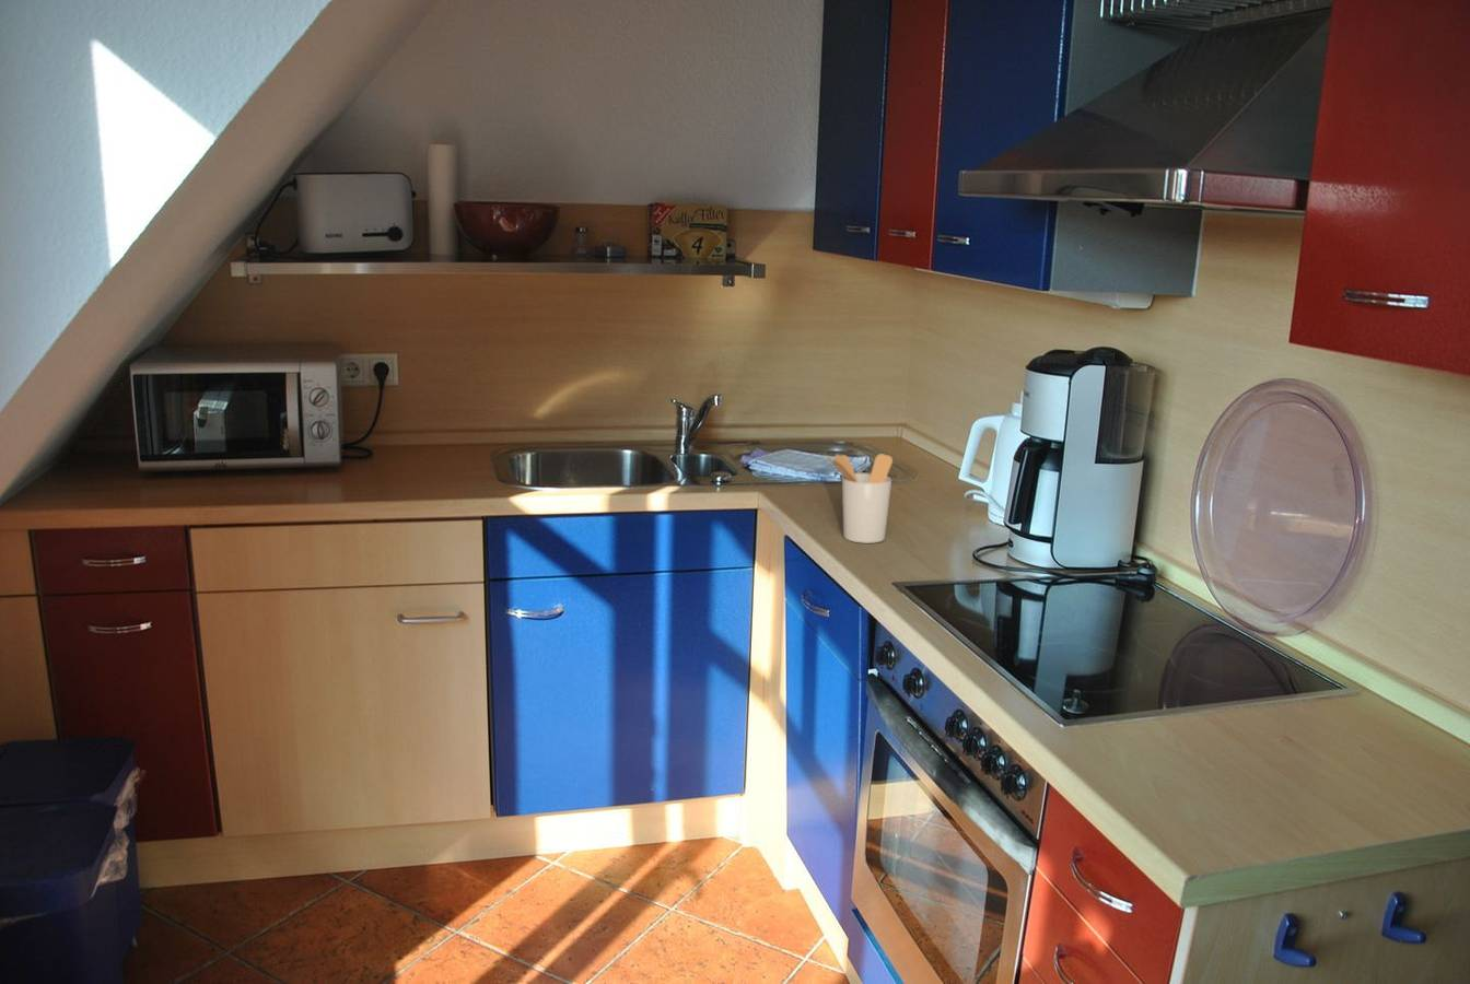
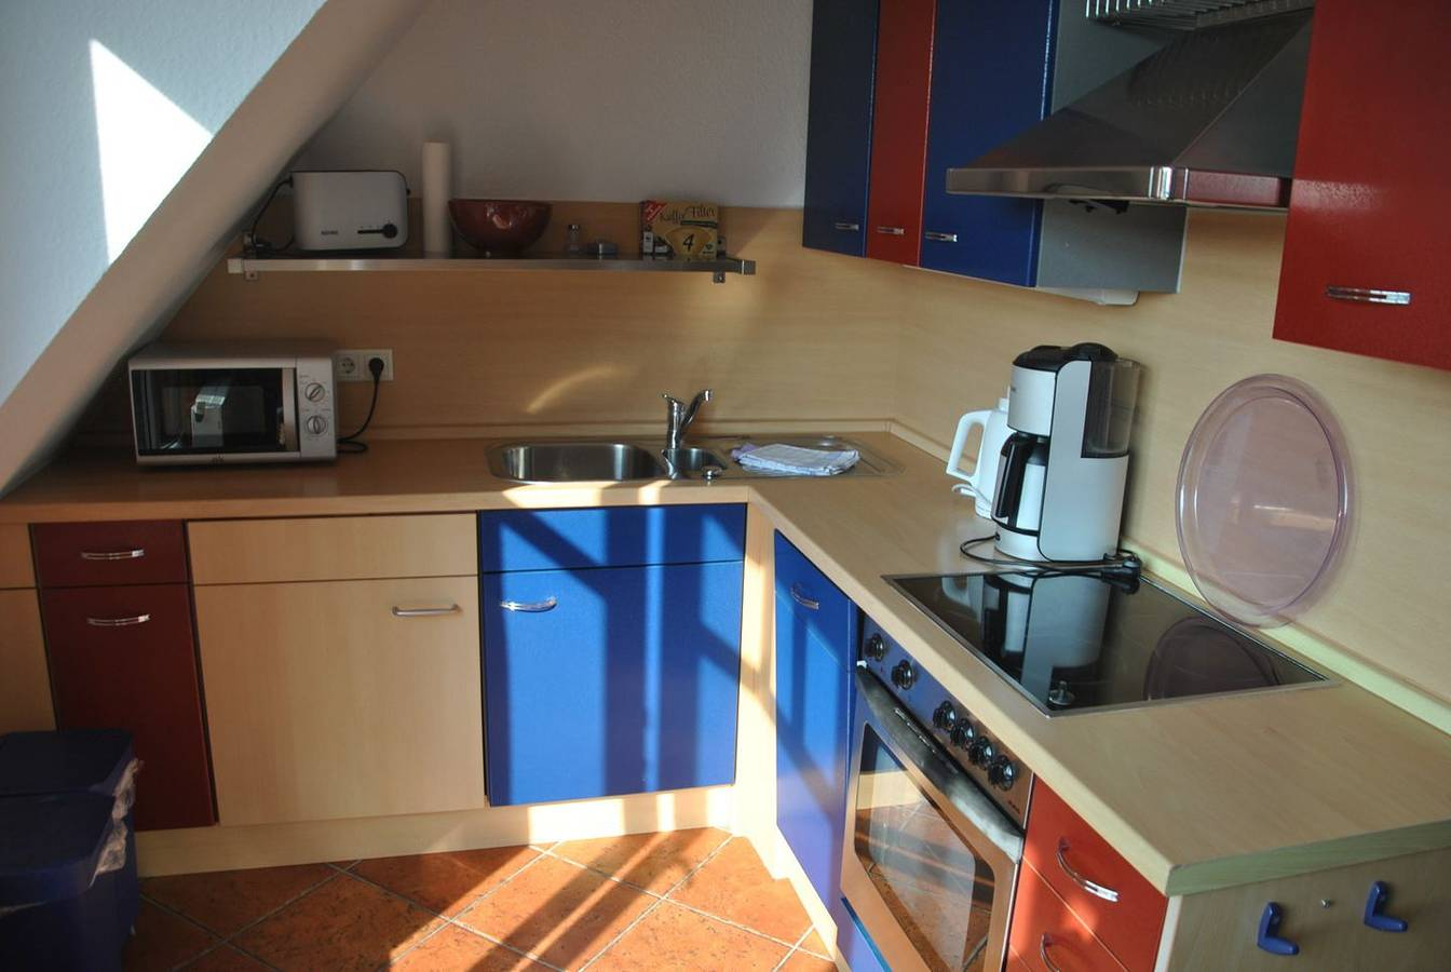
- utensil holder [824,452,893,545]
